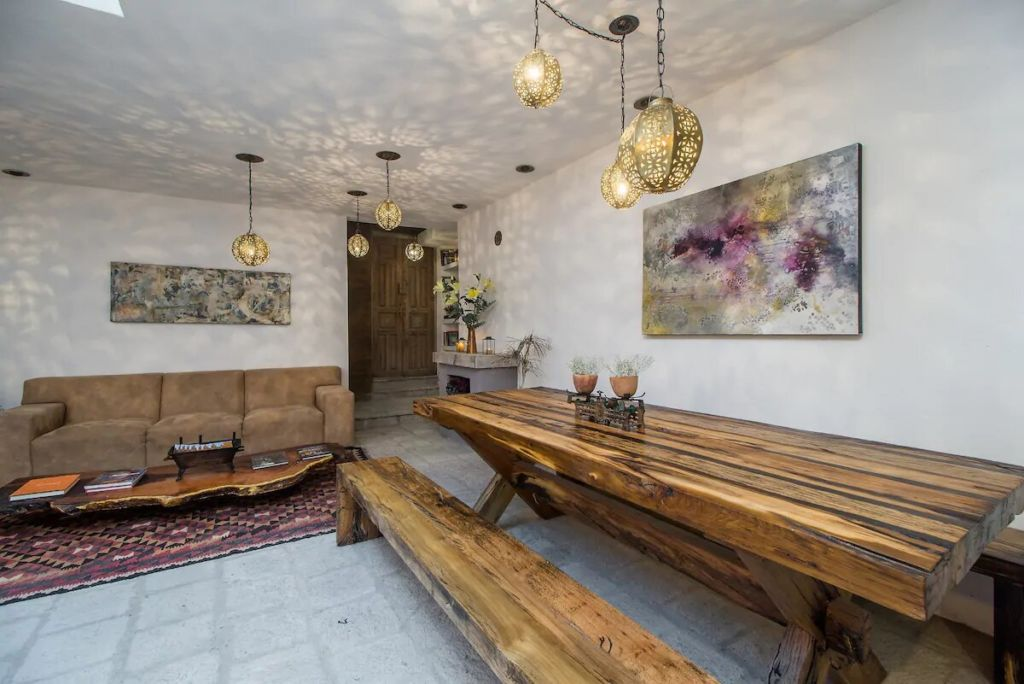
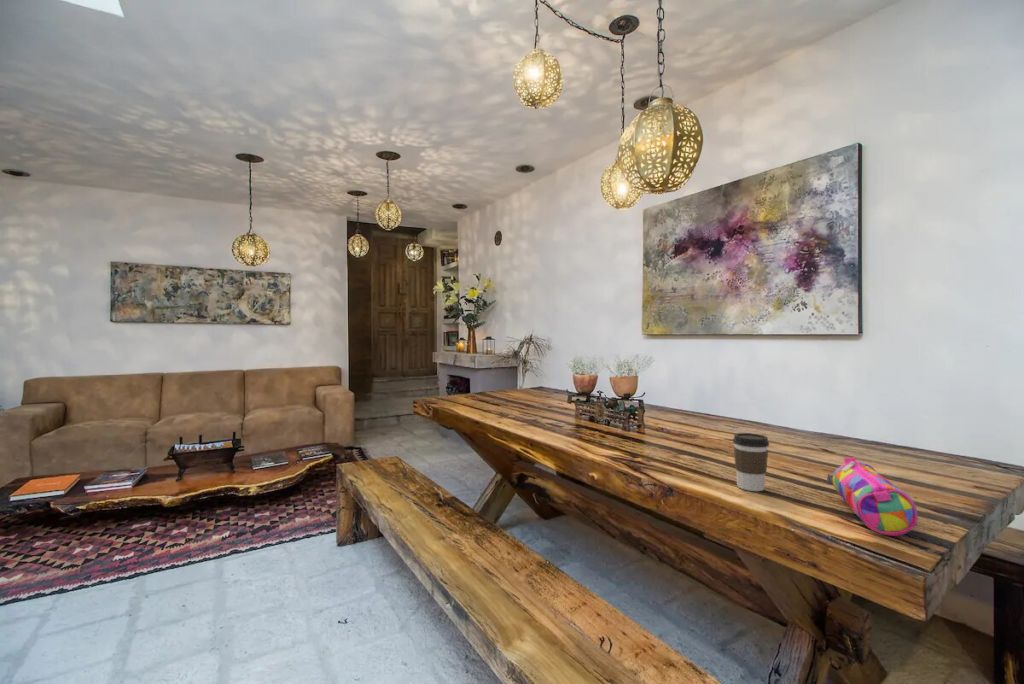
+ pencil case [826,457,919,537]
+ coffee cup [732,432,770,492]
